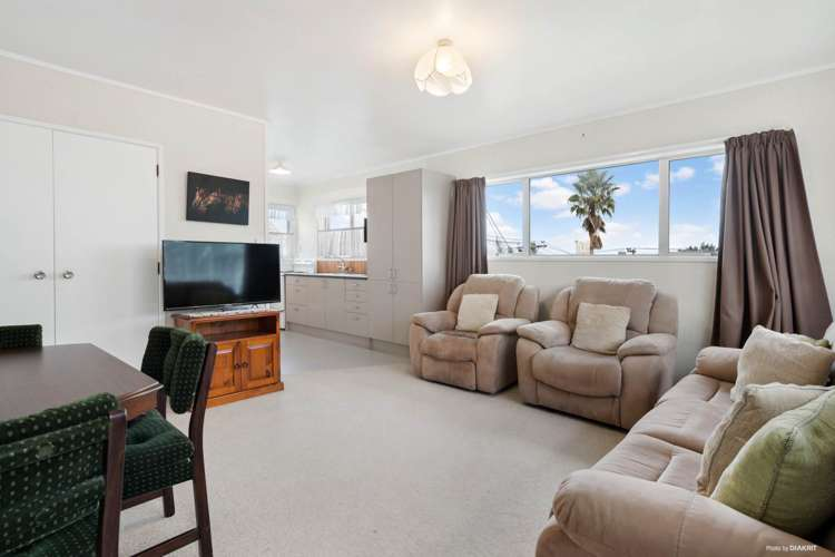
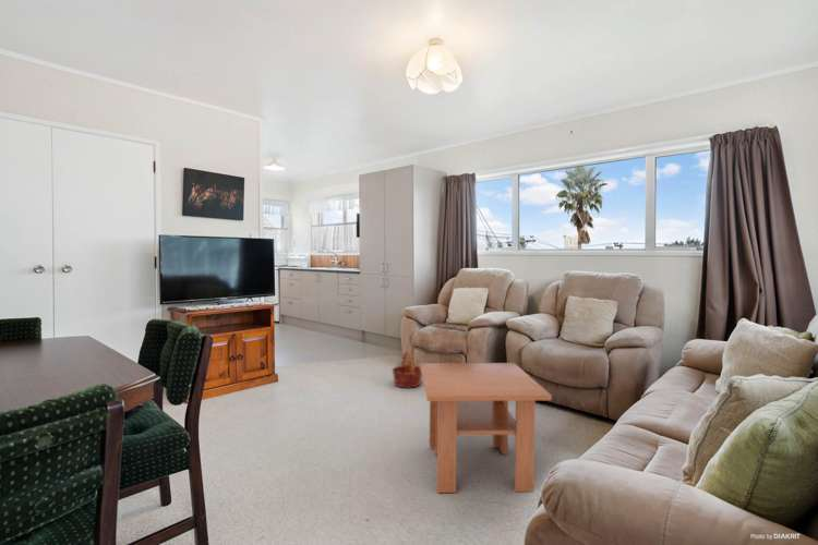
+ coffee table [419,362,553,494]
+ basket [390,350,422,389]
